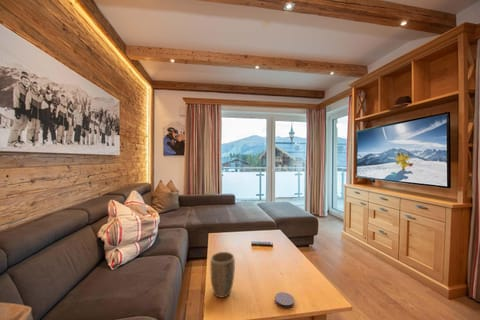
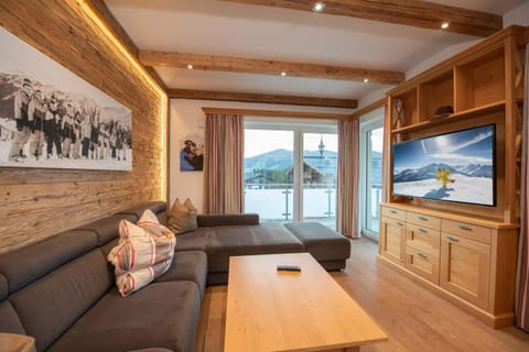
- plant pot [209,251,236,299]
- coaster [274,291,295,309]
